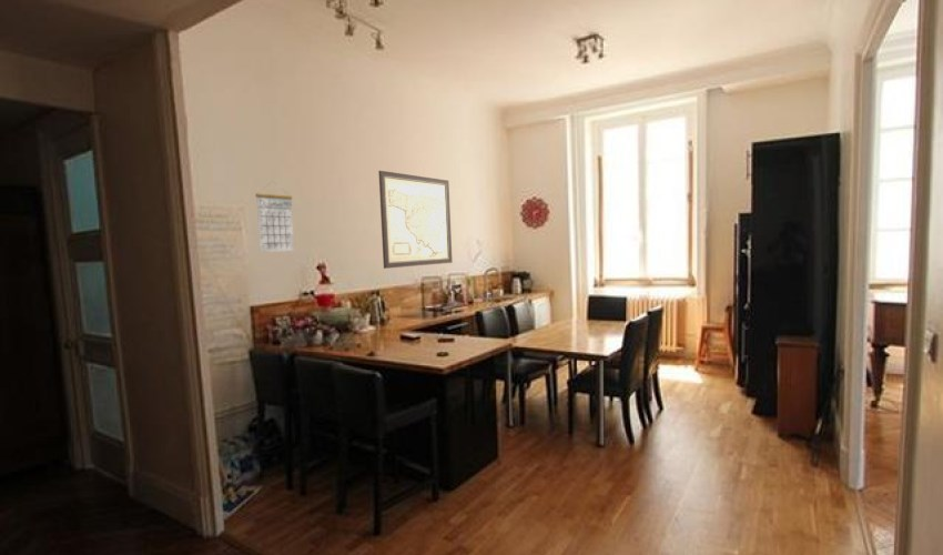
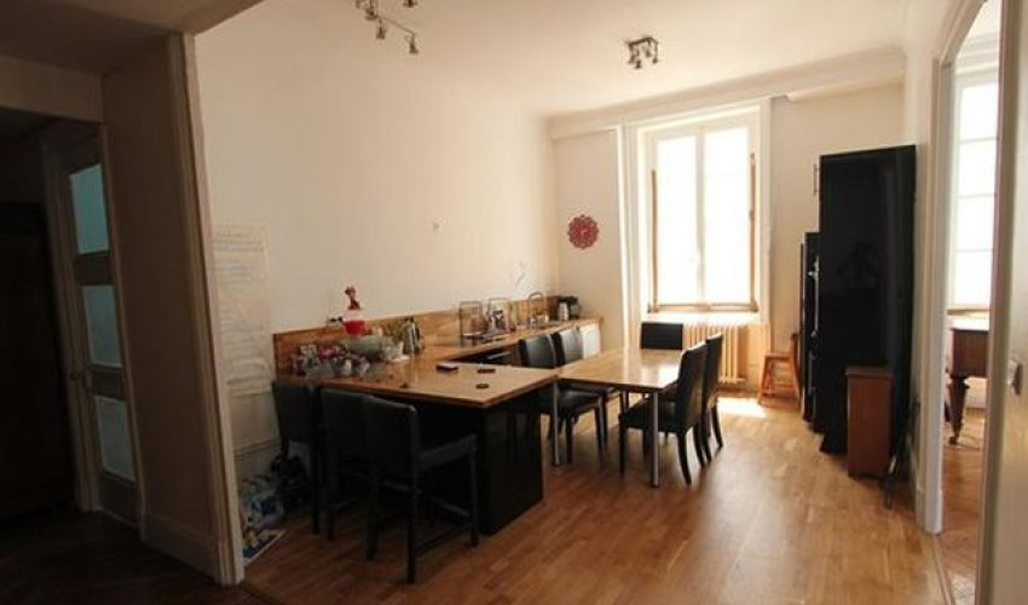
- calendar [254,181,295,253]
- wall art [377,170,454,270]
